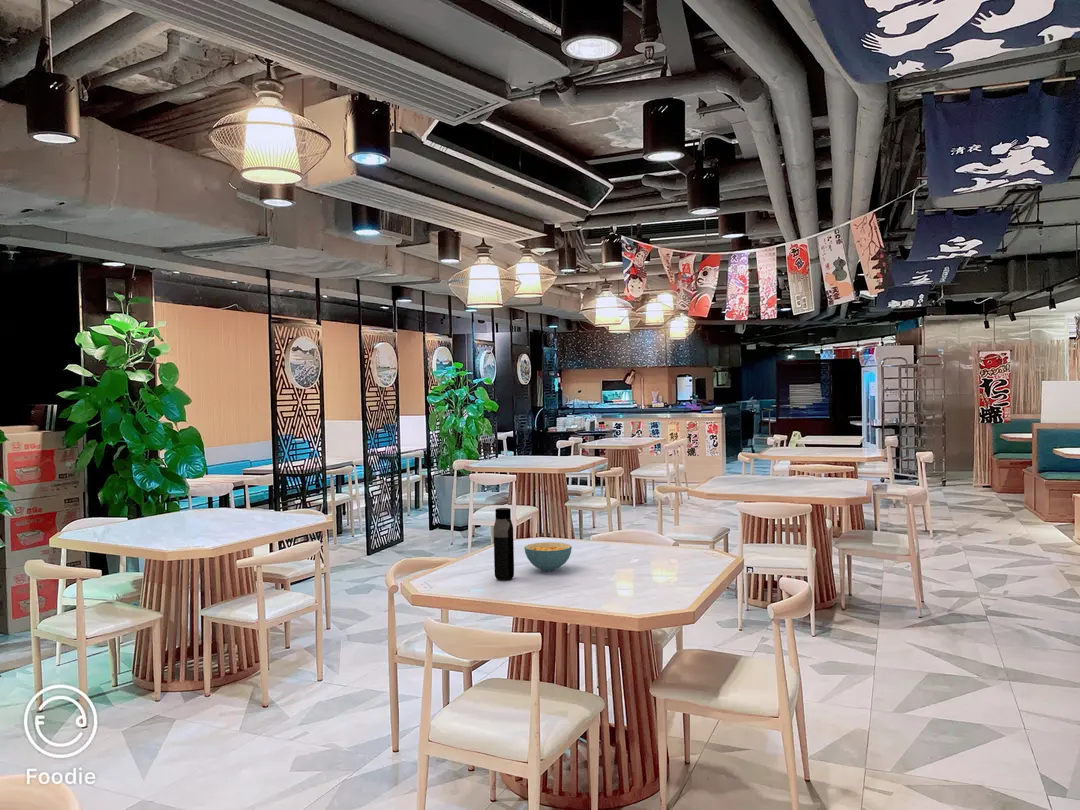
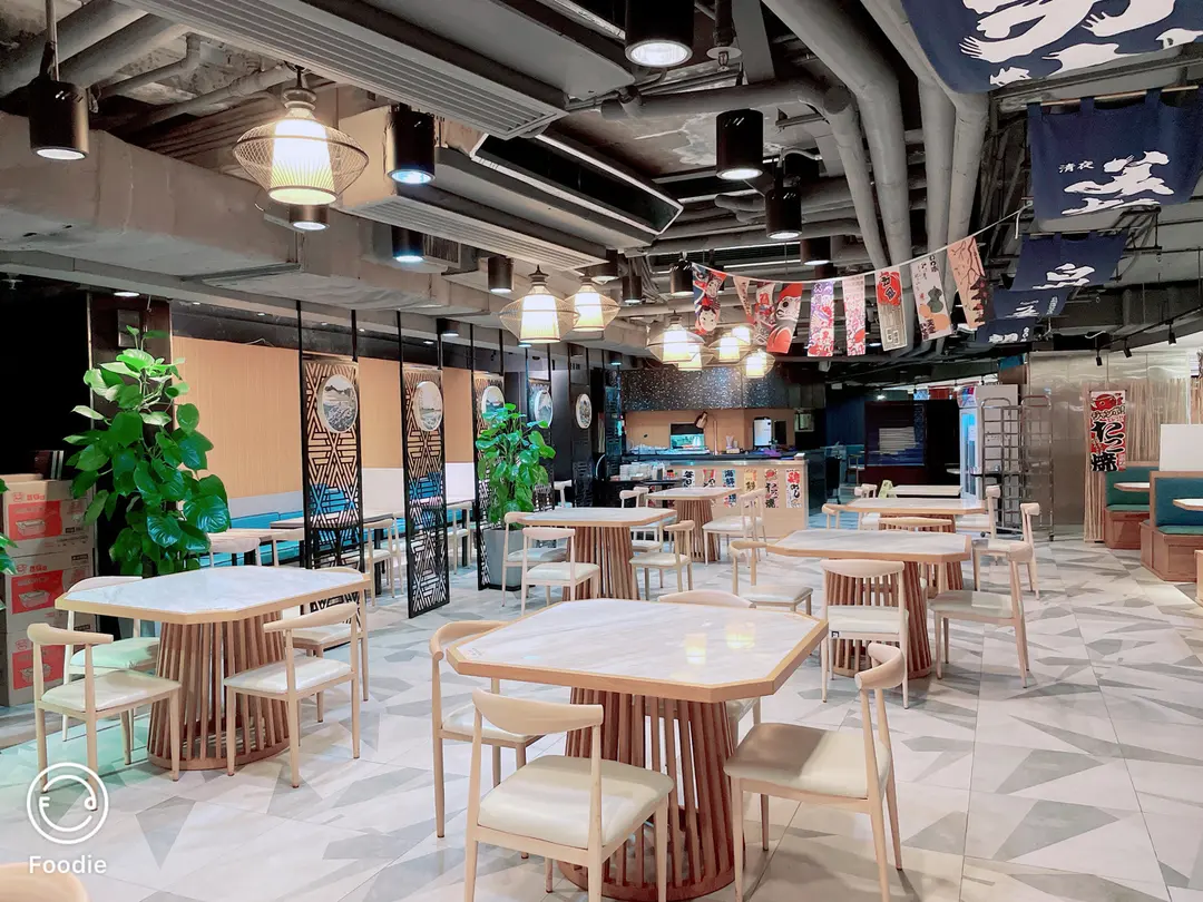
- cereal bowl [523,541,573,572]
- water bottle [493,507,515,581]
